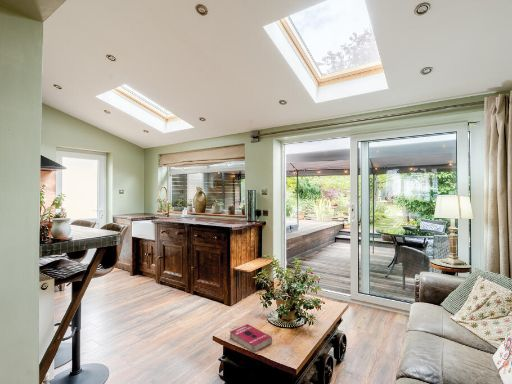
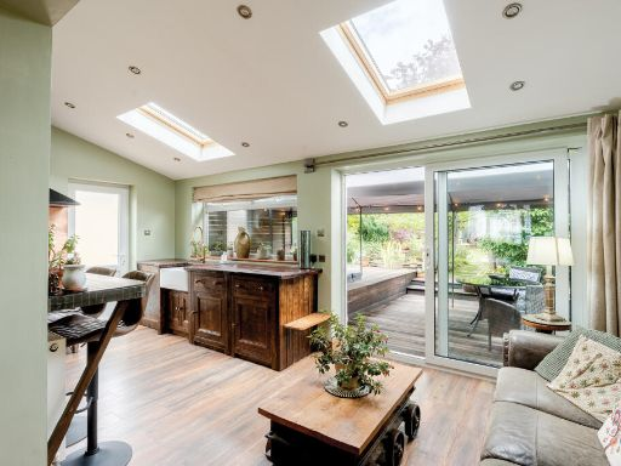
- book [229,323,273,354]
